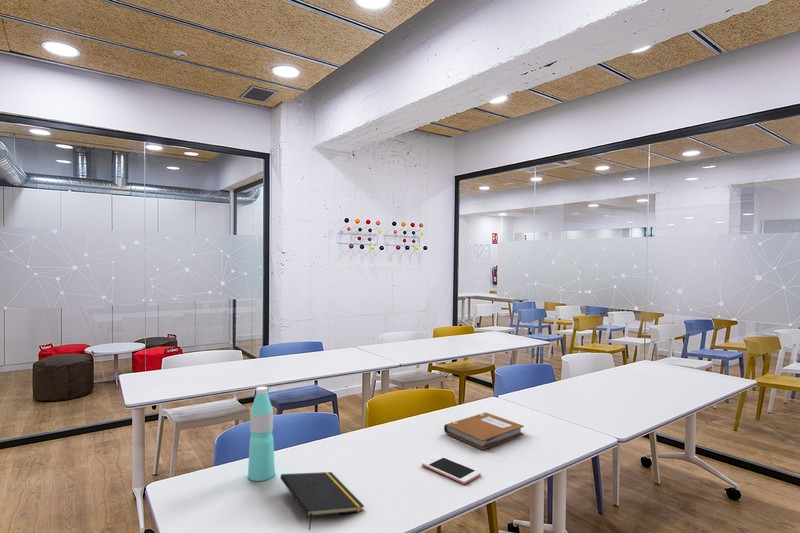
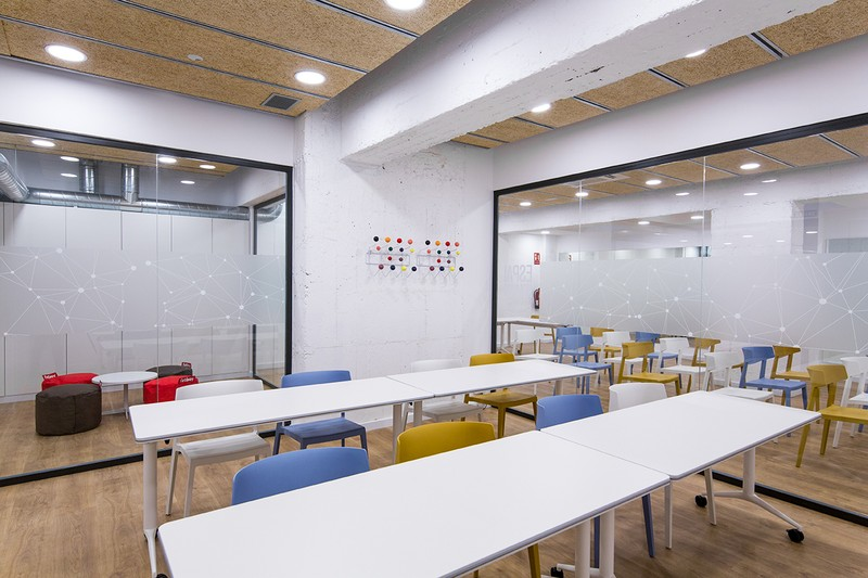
- water bottle [247,386,276,482]
- notebook [443,412,525,451]
- notepad [279,471,365,531]
- cell phone [421,454,482,485]
